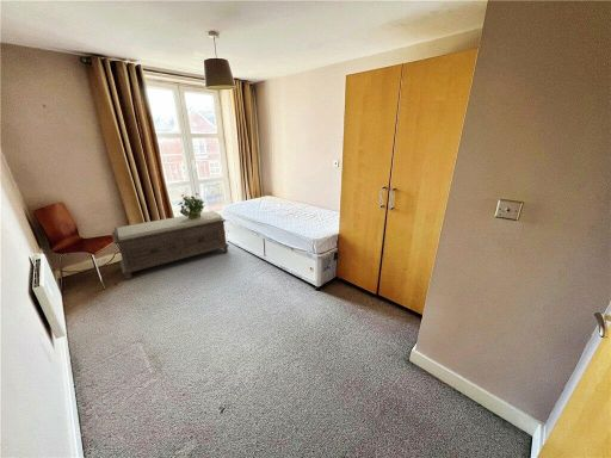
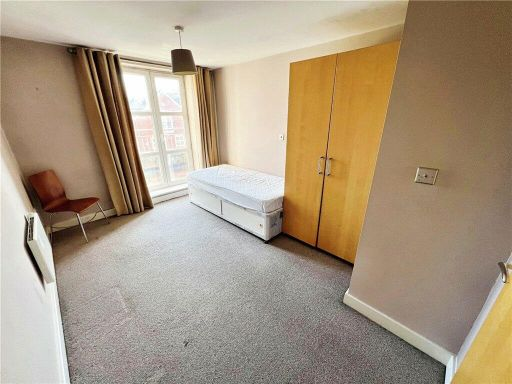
- potted plant [177,192,206,218]
- bench [111,210,230,280]
